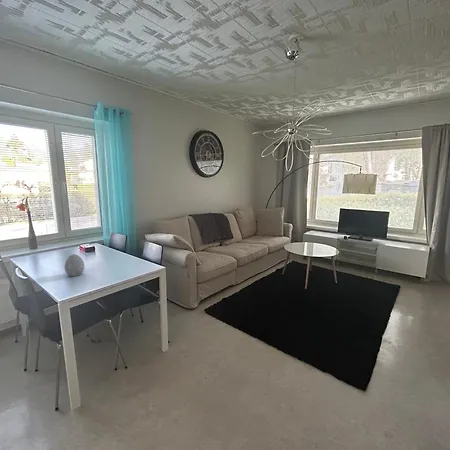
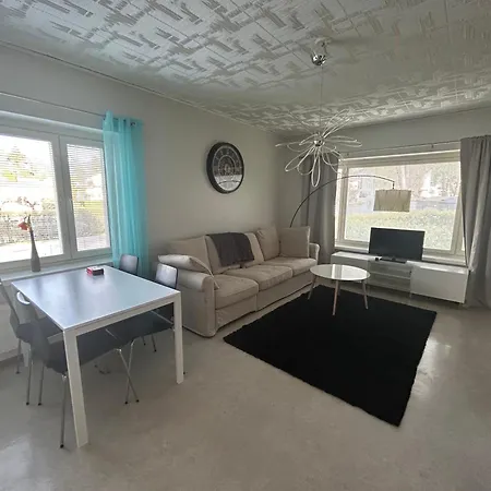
- decorative egg [64,253,85,277]
